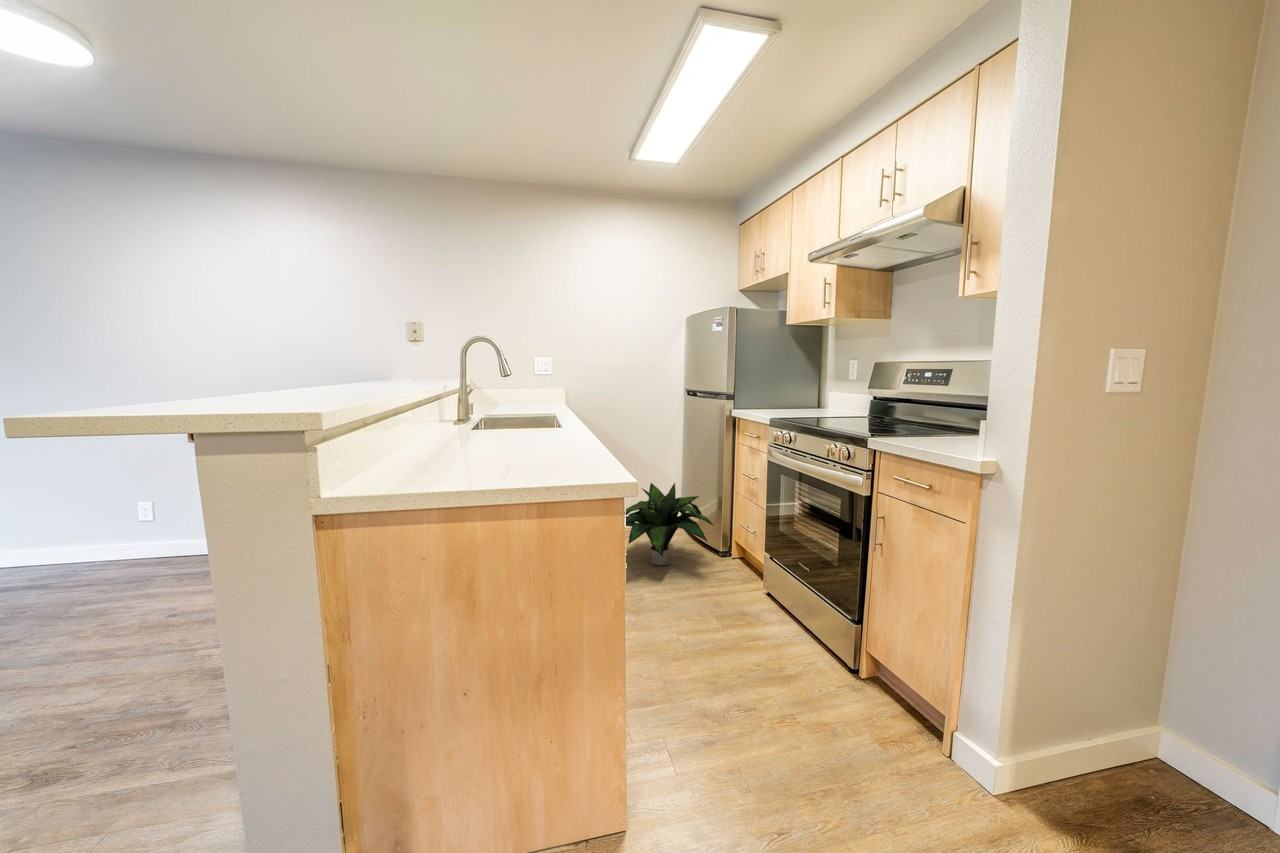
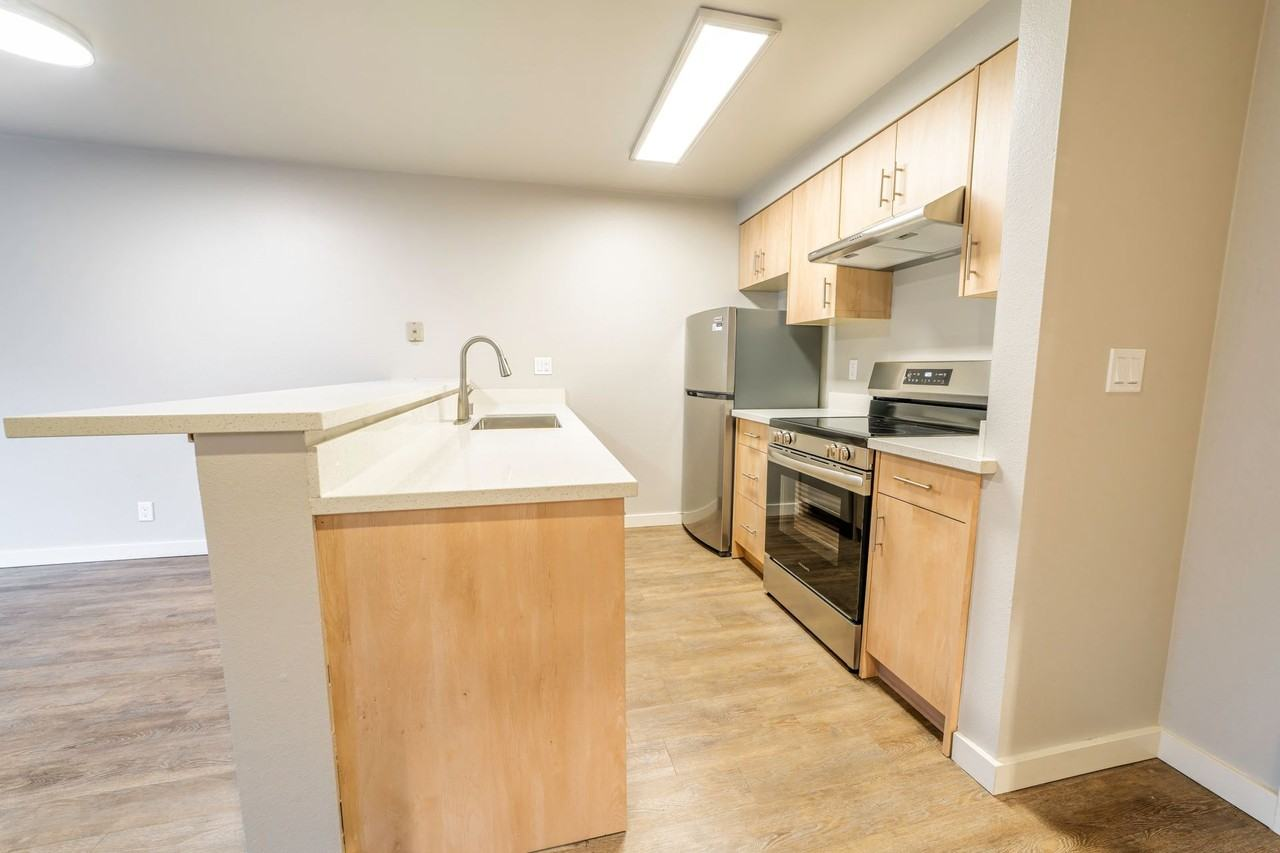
- potted plant [625,482,715,567]
